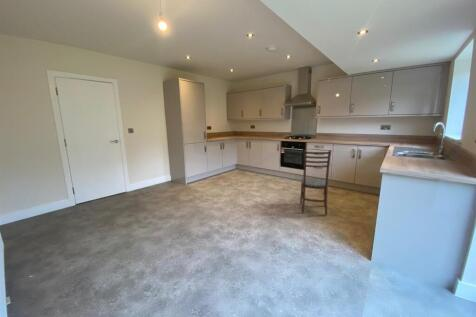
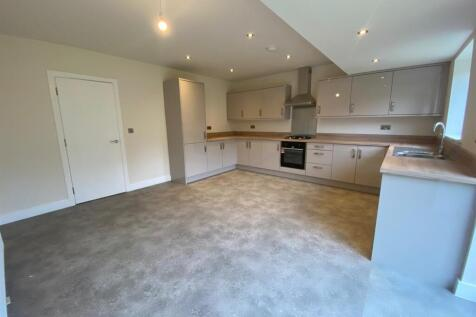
- dining chair [299,149,332,216]
